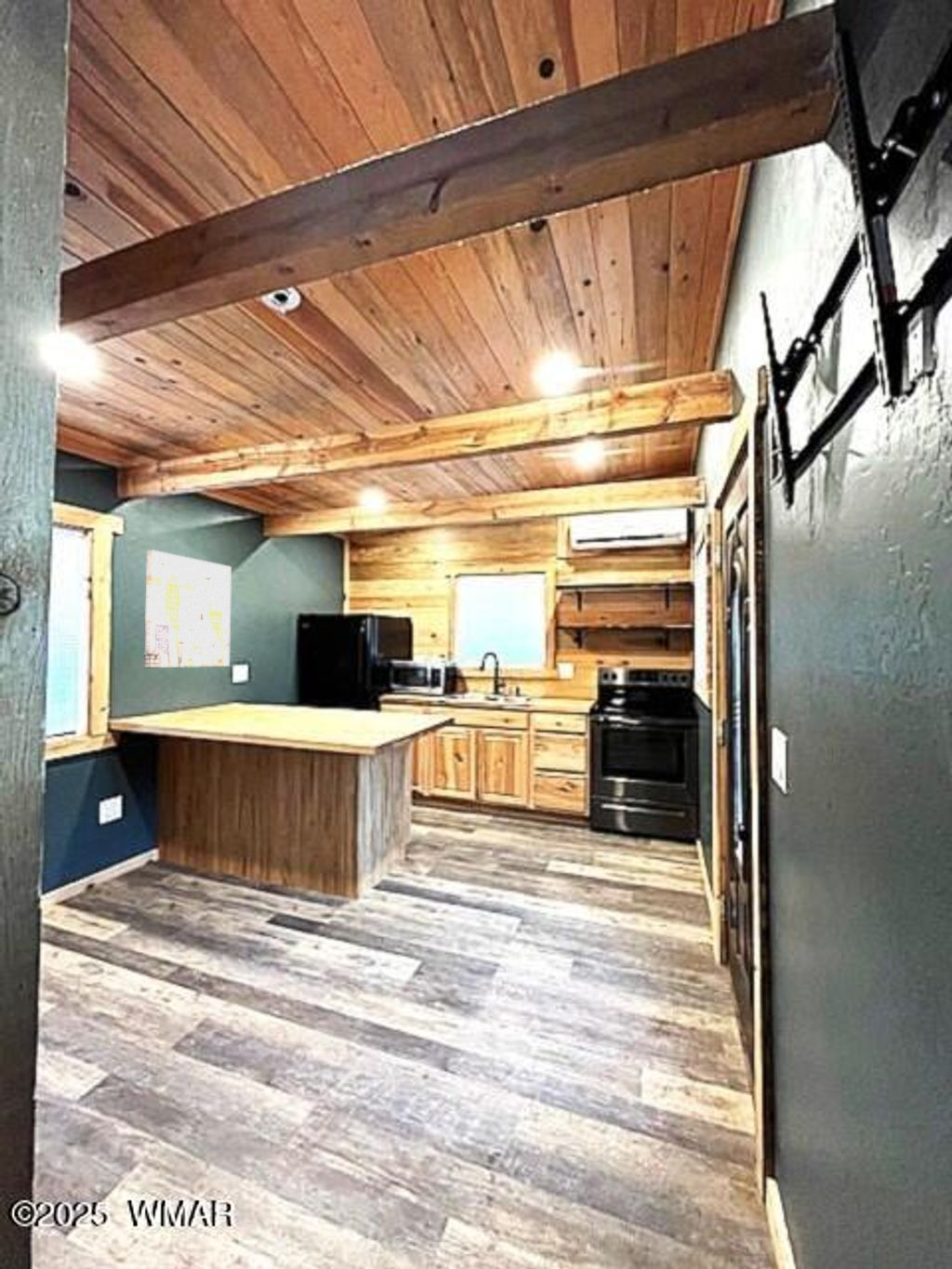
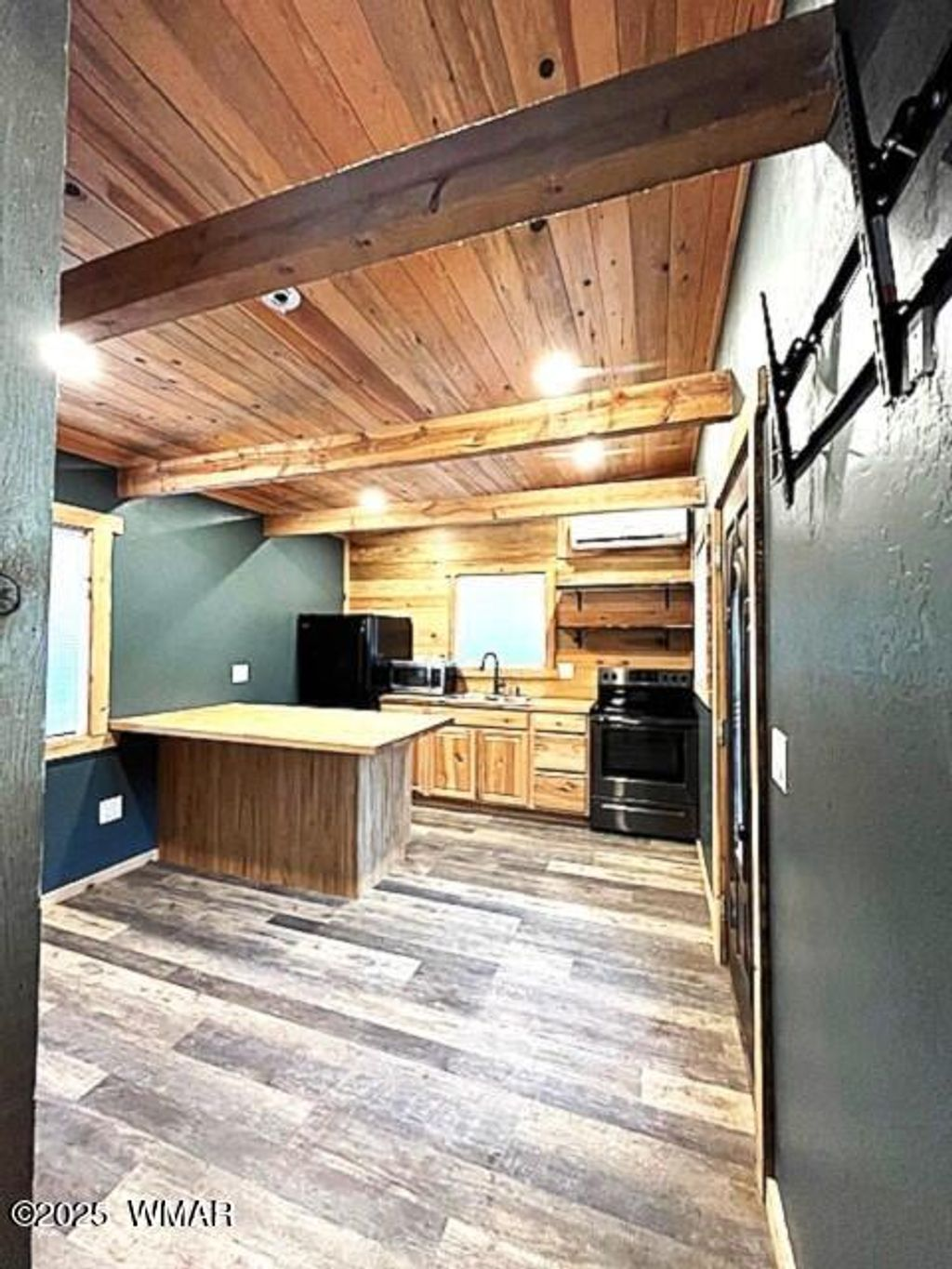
- wall art [143,549,232,668]
